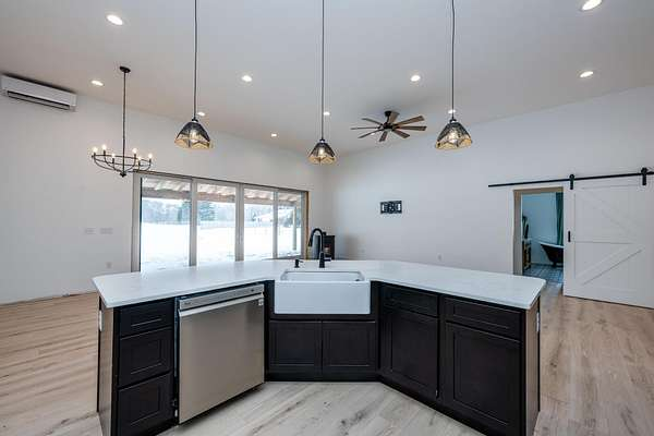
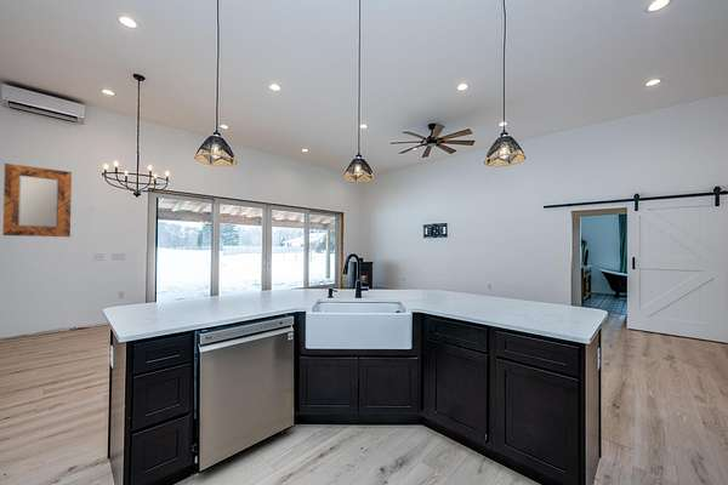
+ home mirror [1,162,73,238]
